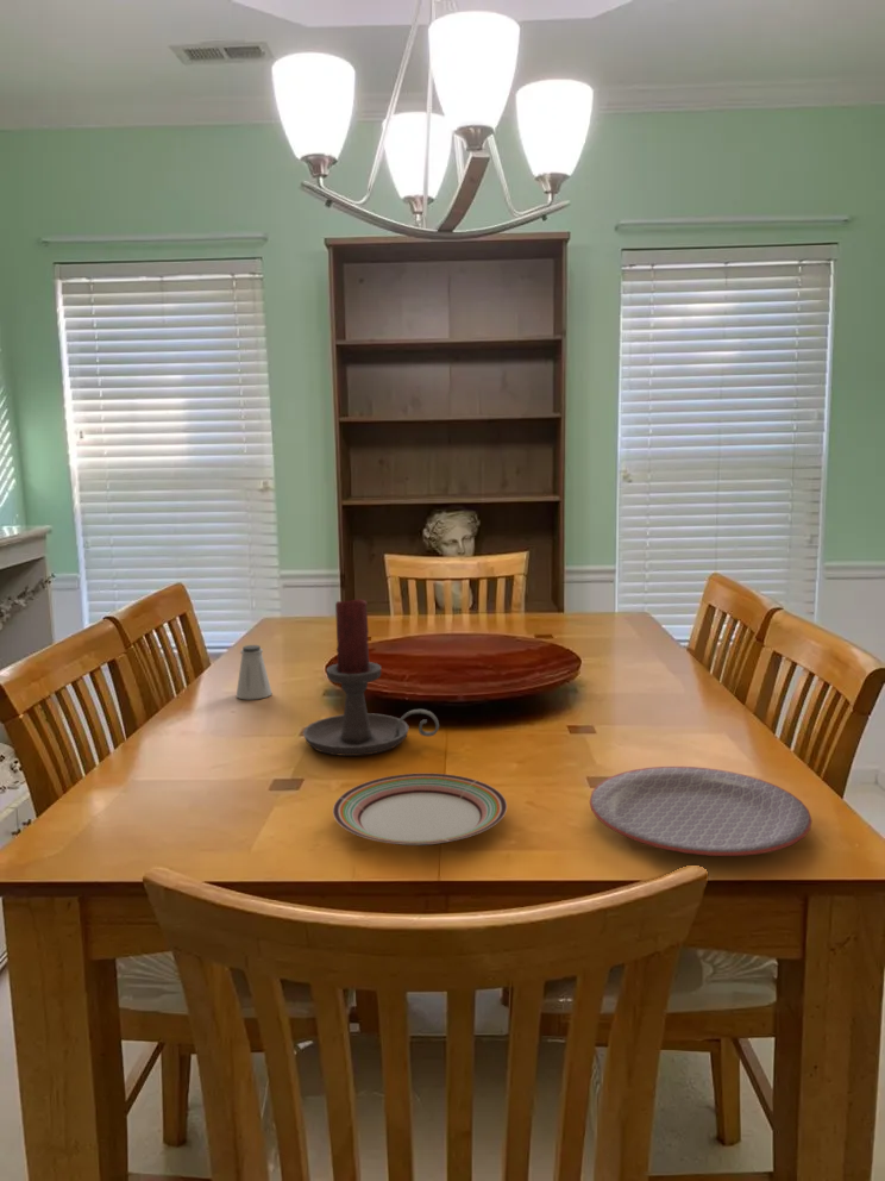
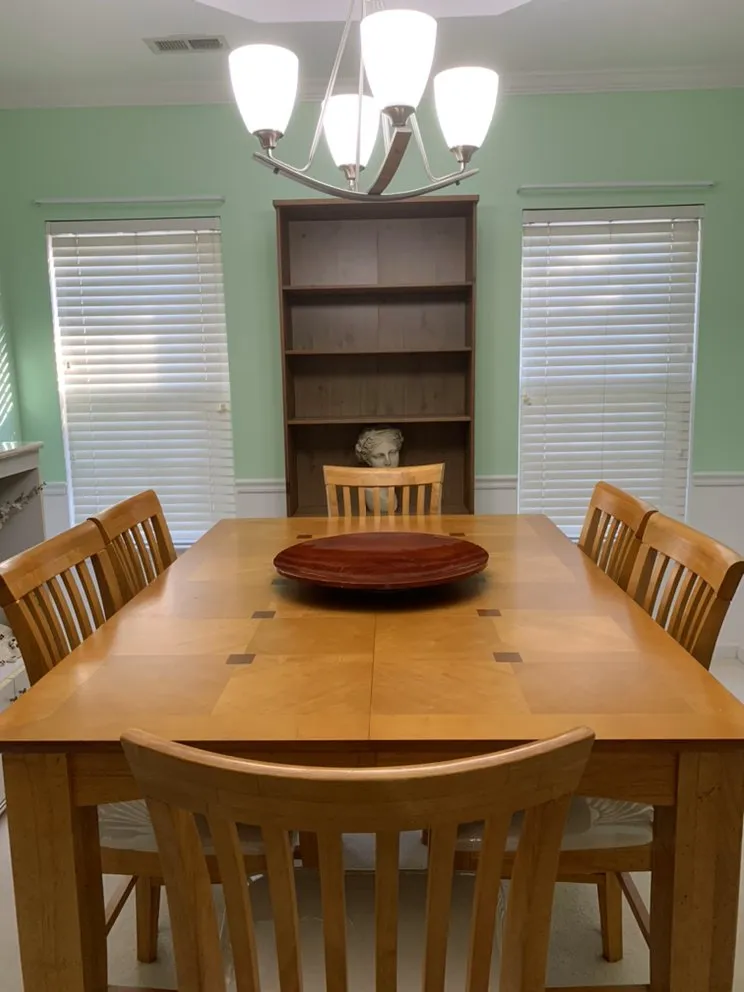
- plate [589,766,812,857]
- plate [332,773,508,846]
- candle holder [302,596,440,757]
- saltshaker [236,644,272,700]
